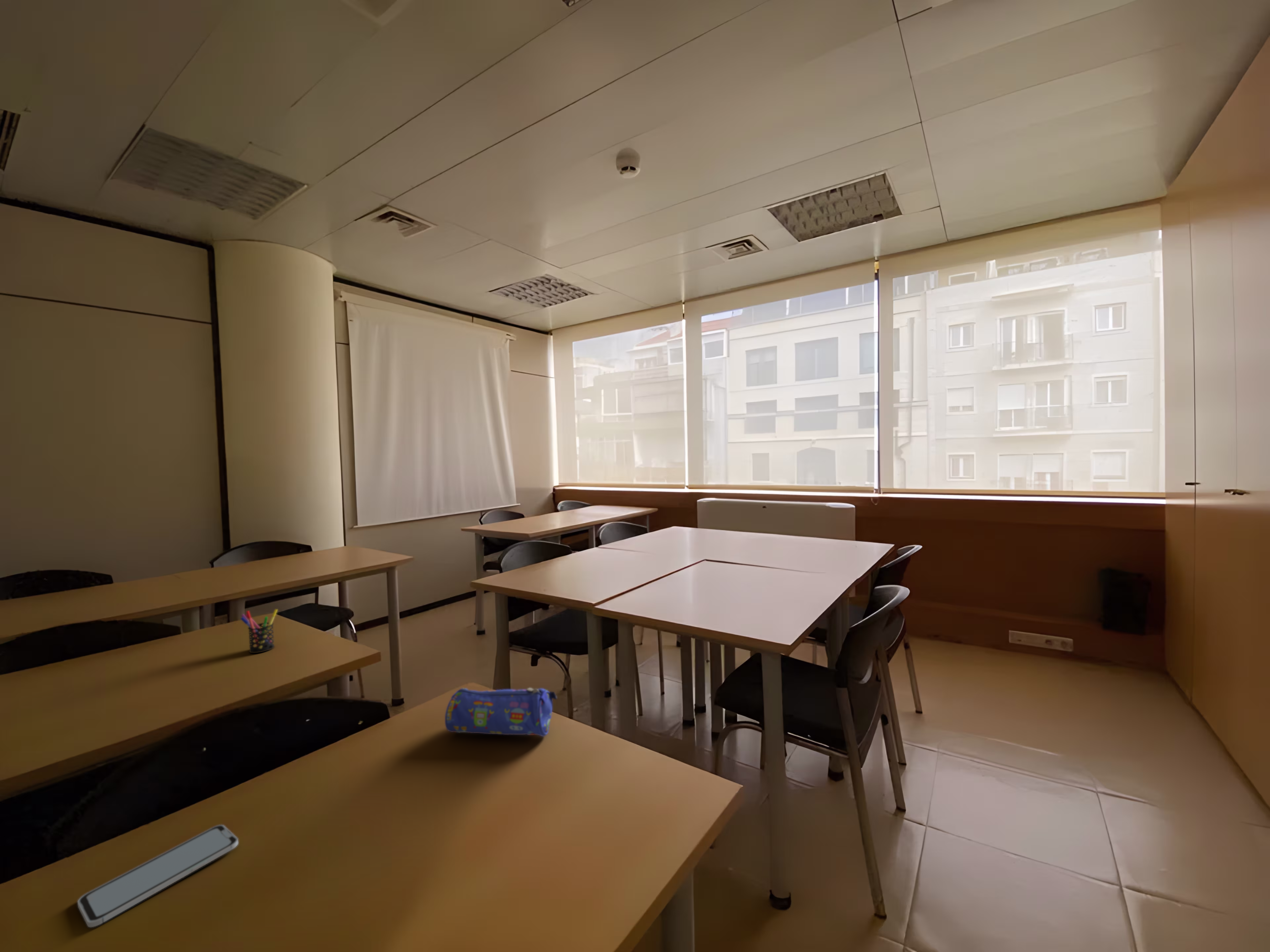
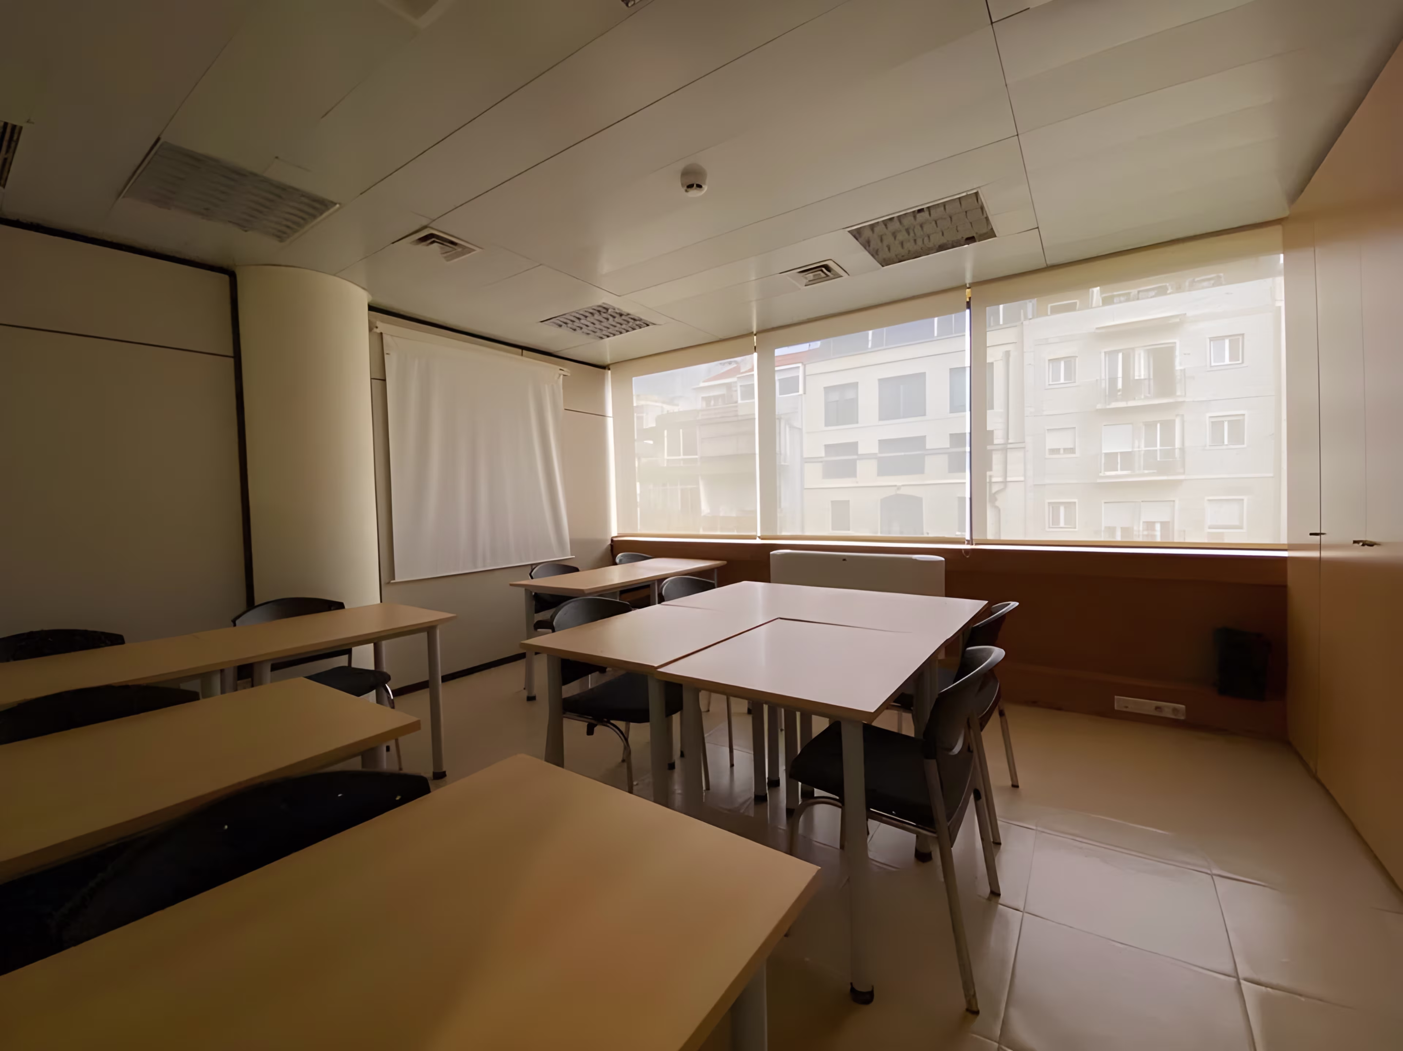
- smartphone [77,824,238,928]
- pencil case [445,687,557,737]
- pen holder [240,609,278,654]
